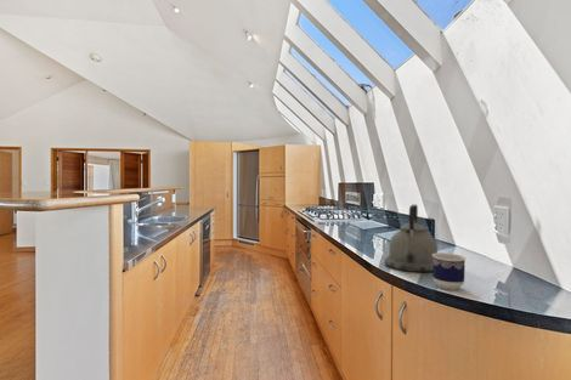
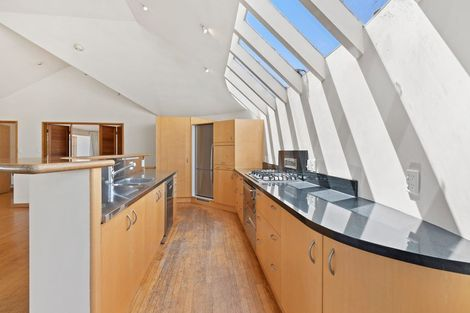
- cup [431,251,468,291]
- kettle [384,204,439,273]
